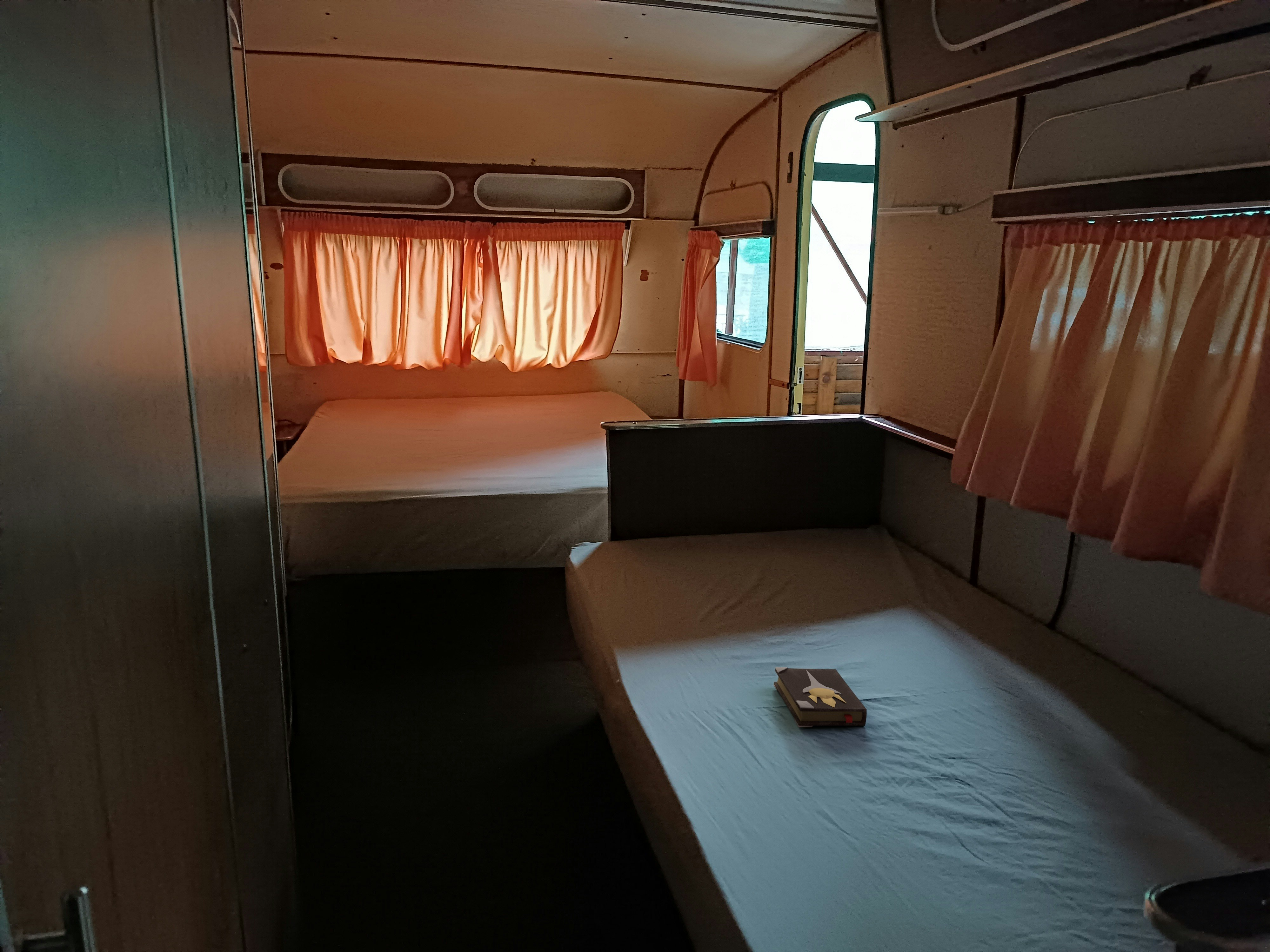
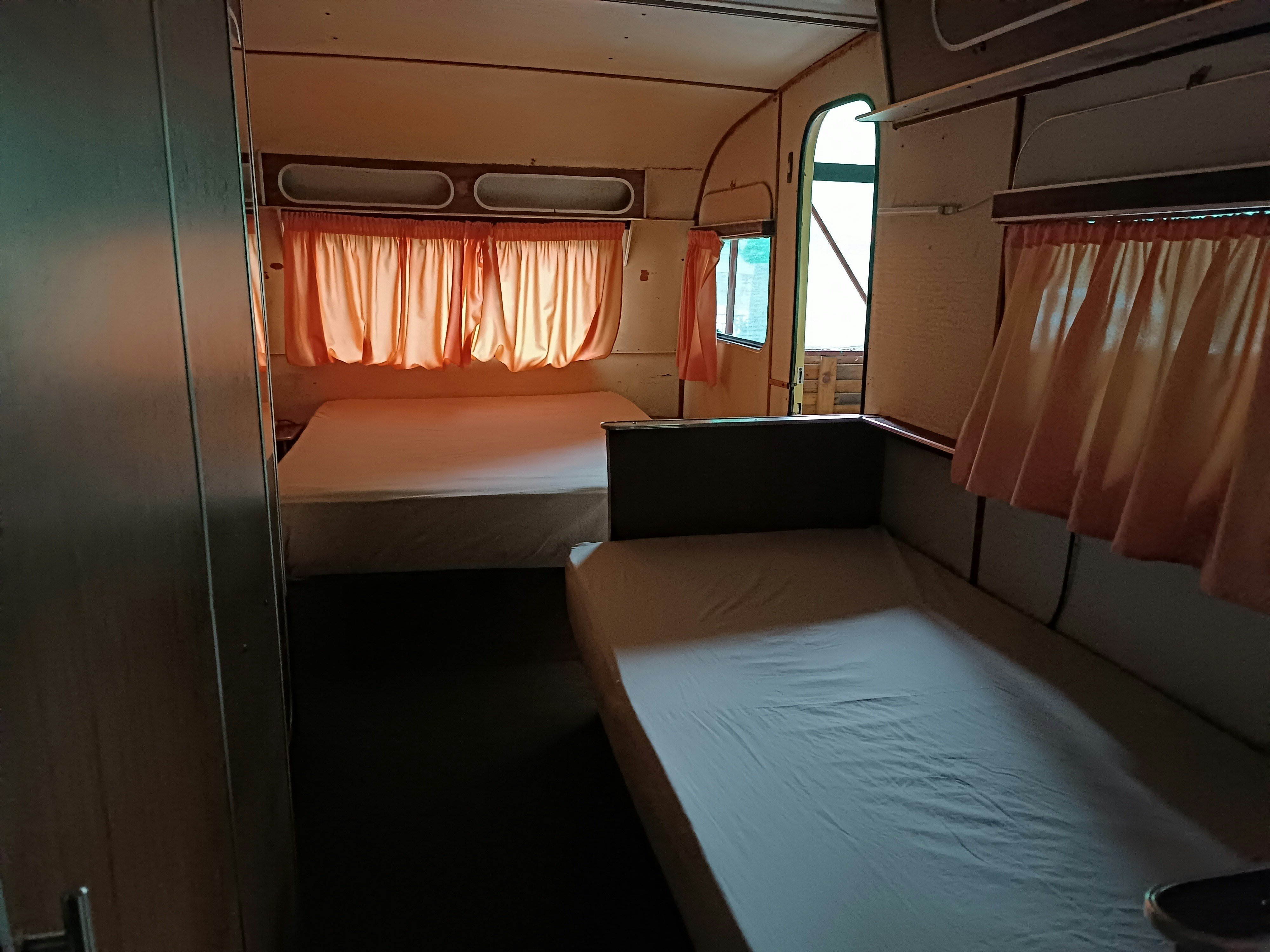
- hardback book [773,667,867,728]
